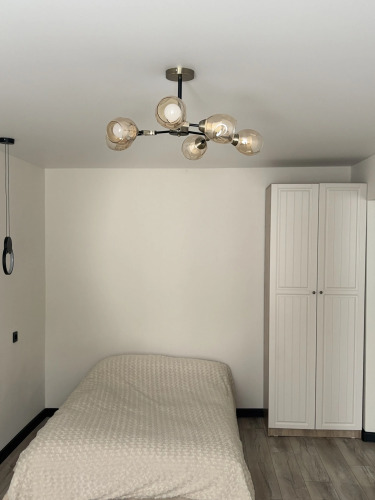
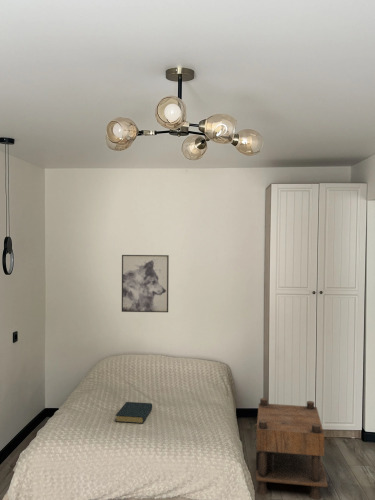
+ wall art [121,254,170,313]
+ nightstand [254,397,329,500]
+ hardback book [114,401,153,424]
